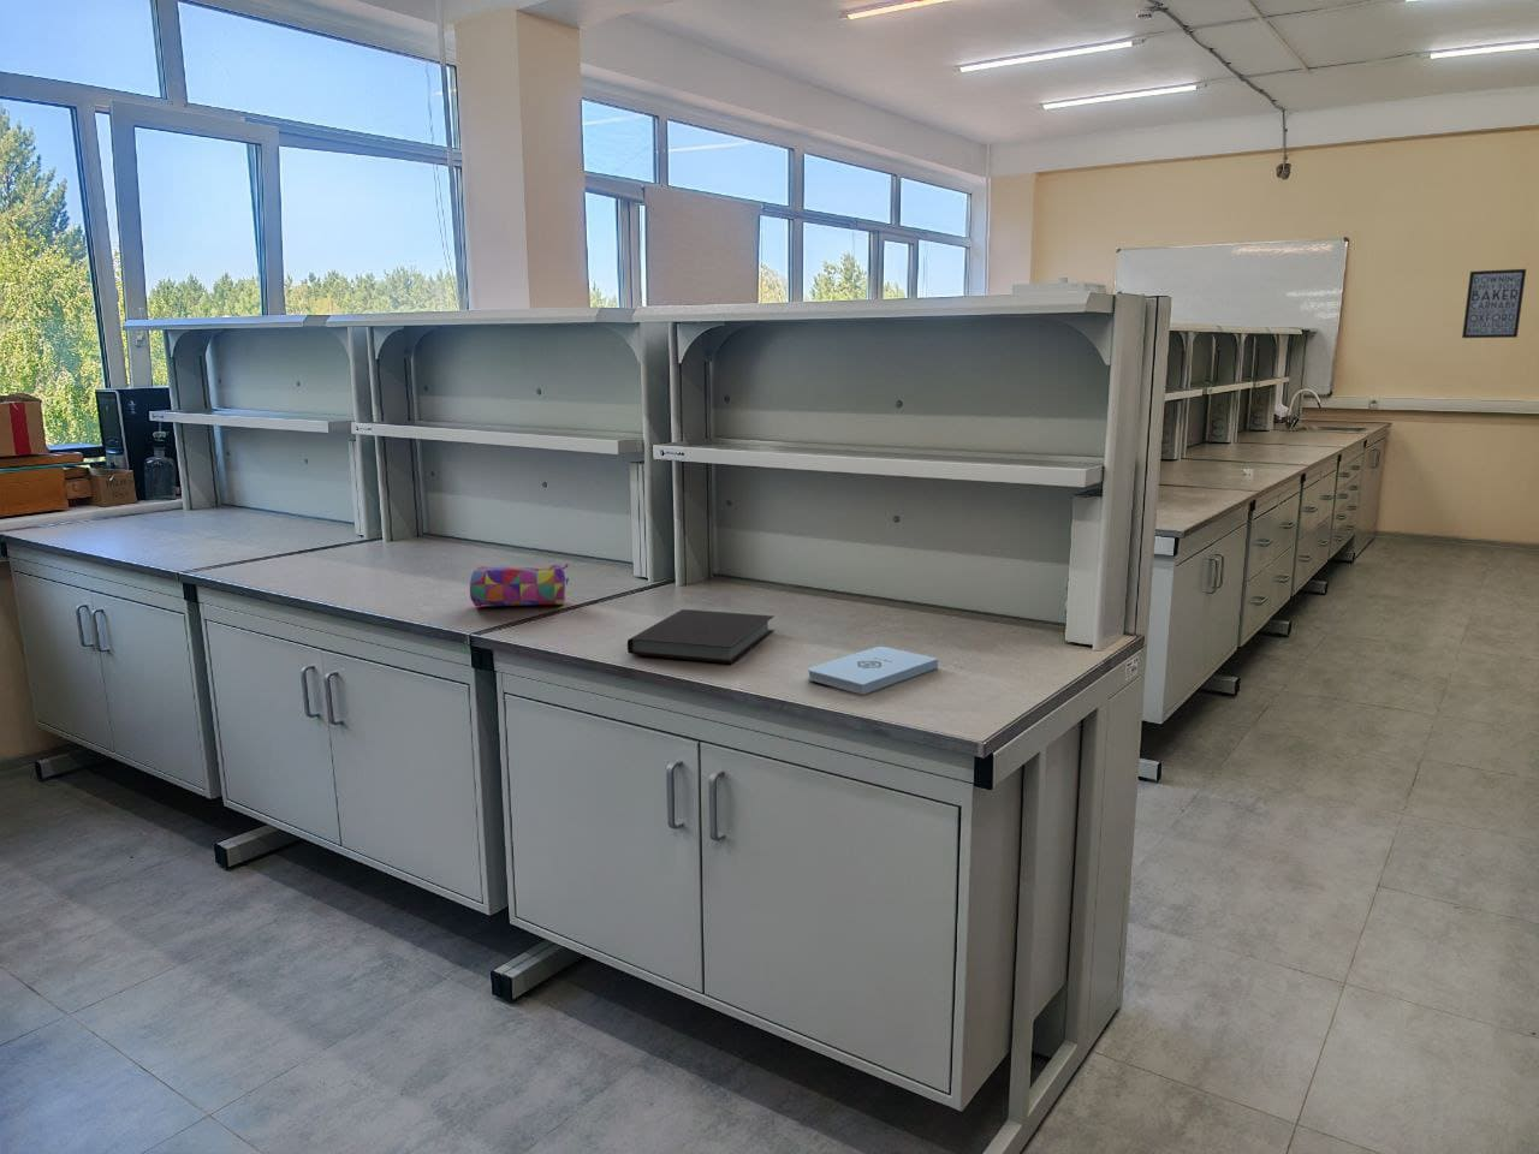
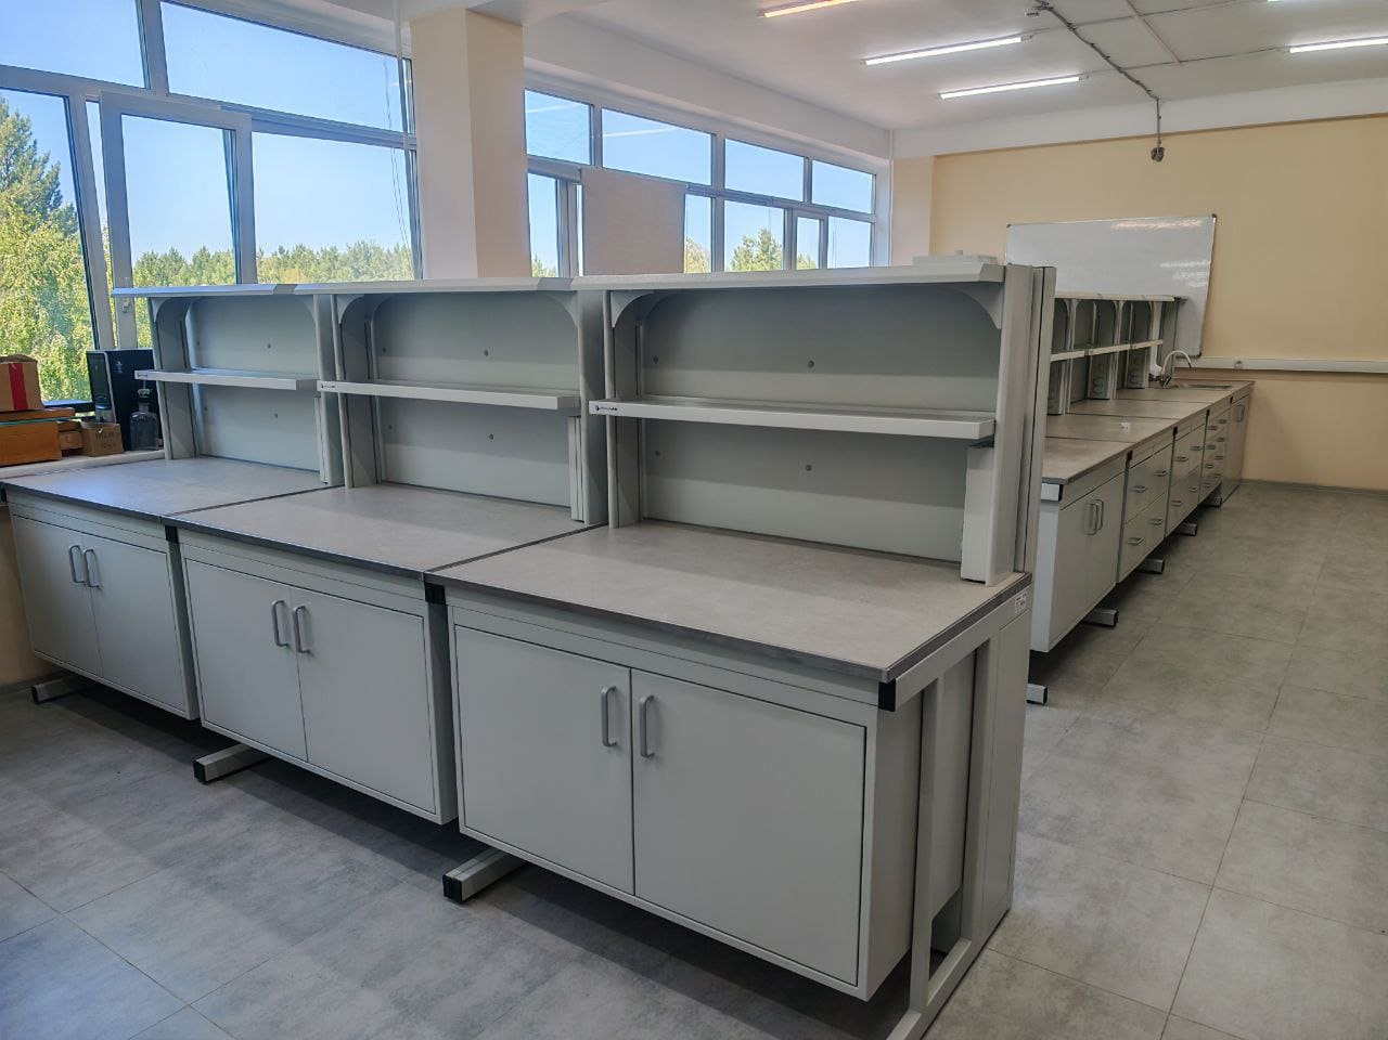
- notepad [807,646,939,696]
- notebook [627,609,776,664]
- wall art [1461,268,1527,339]
- pencil case [469,562,570,607]
